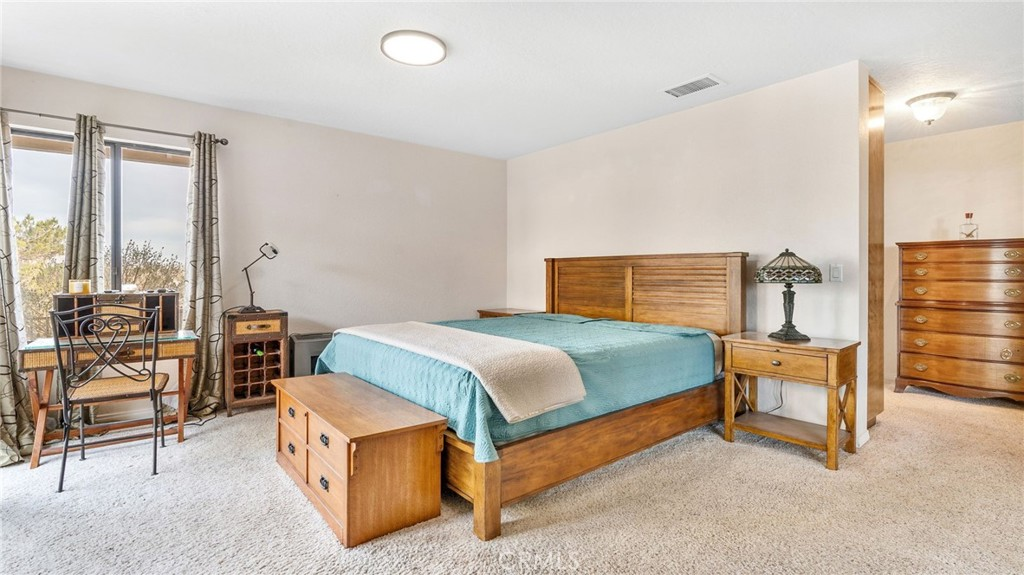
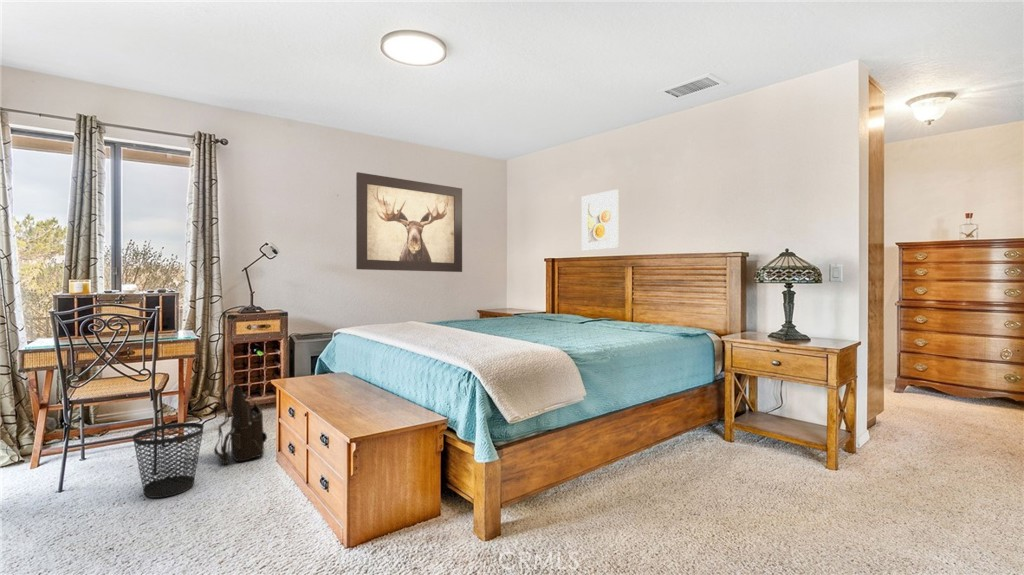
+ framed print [581,189,619,252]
+ shoulder bag [213,382,268,465]
+ wall art [355,171,463,273]
+ wastebasket [132,422,205,499]
